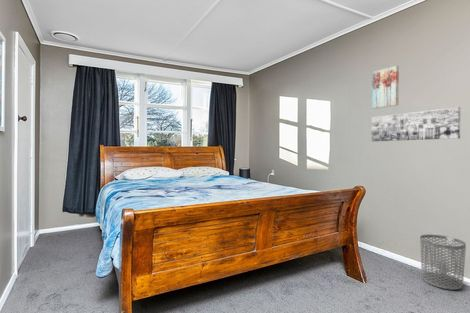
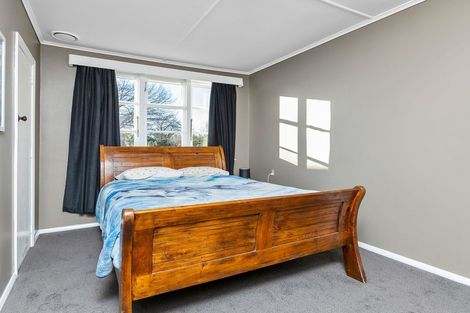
- wall art [371,65,400,110]
- wall art [371,106,461,142]
- waste bin [419,234,467,291]
